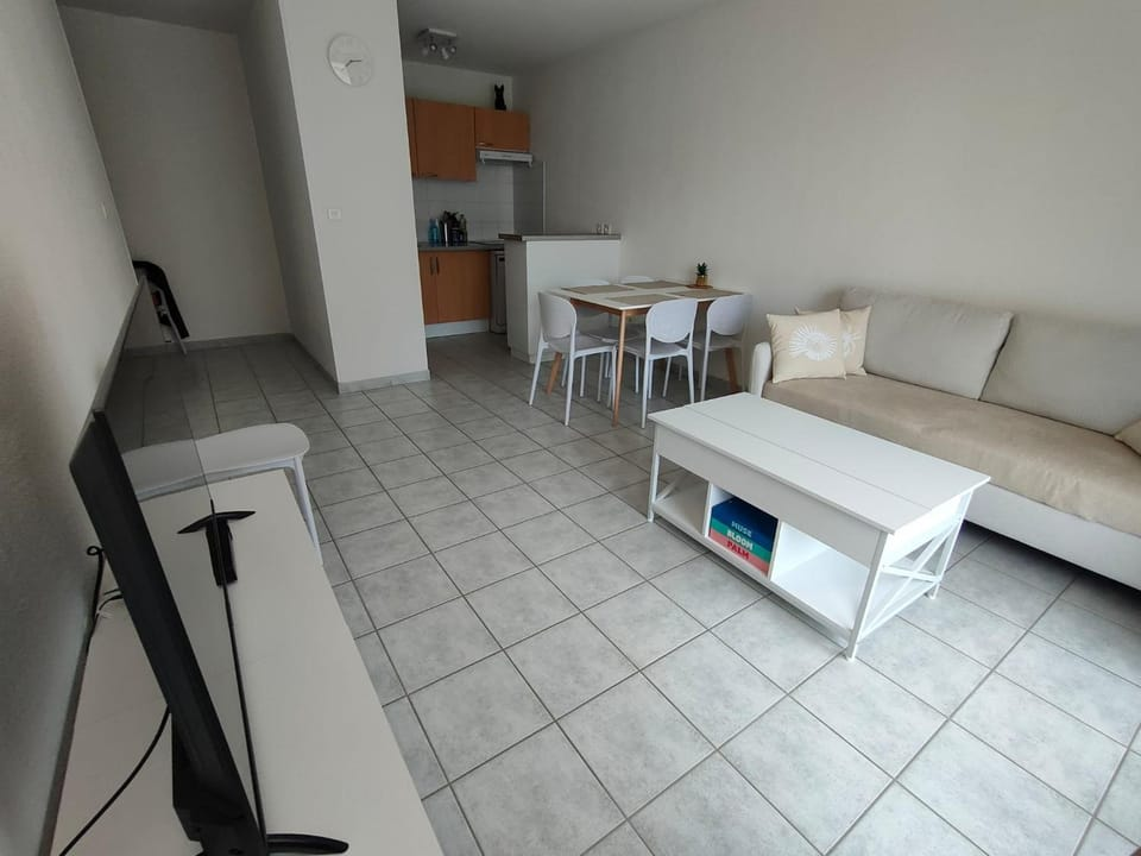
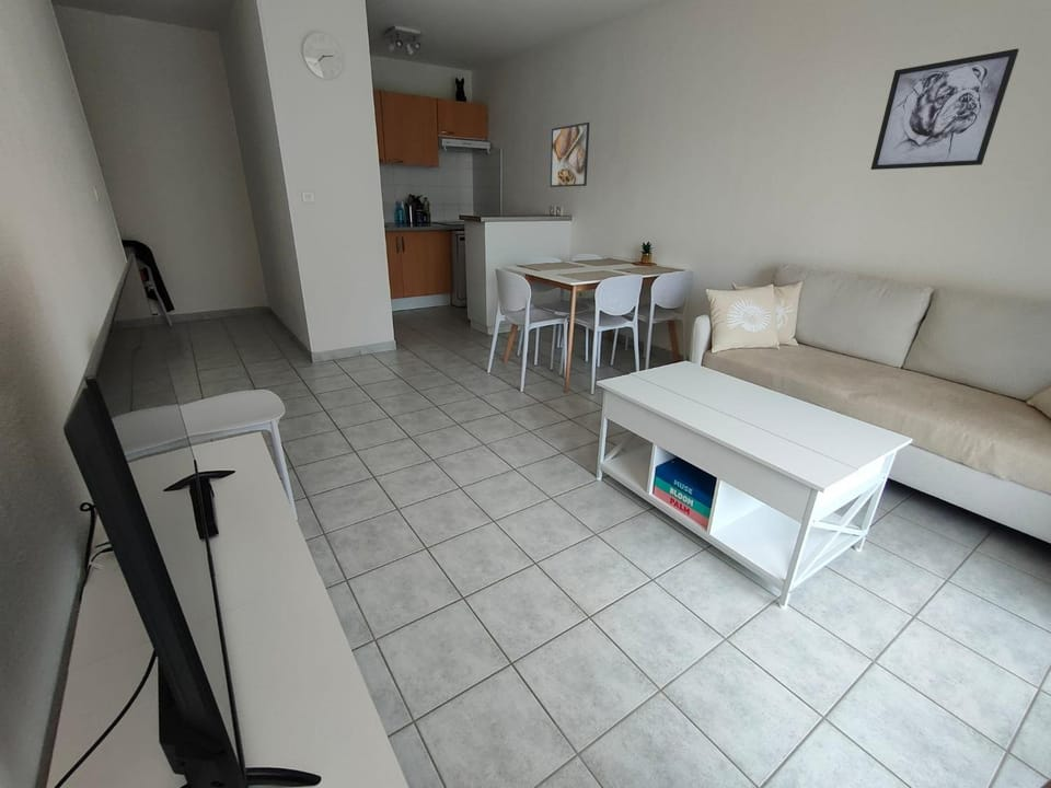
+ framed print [550,121,591,188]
+ wall art [869,47,1020,171]
